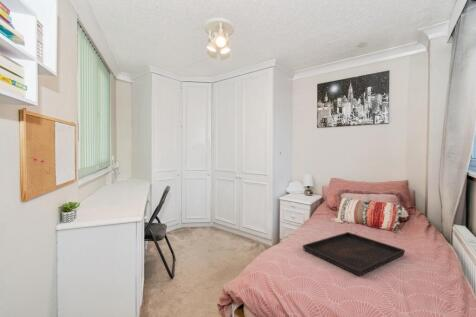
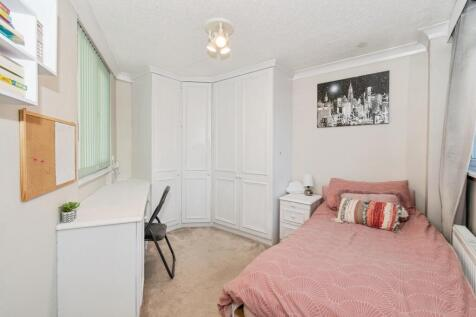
- serving tray [302,231,406,277]
